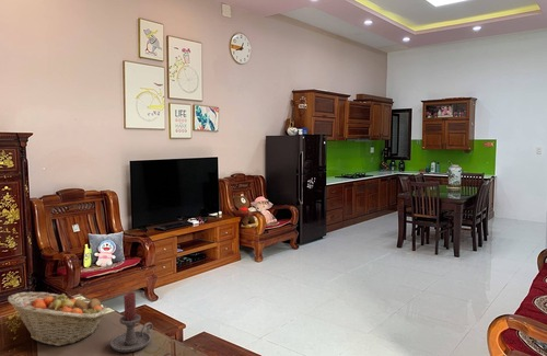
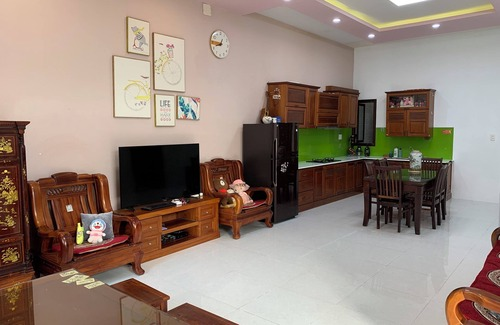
- fruit basket [7,291,108,347]
- candle holder [109,291,154,354]
